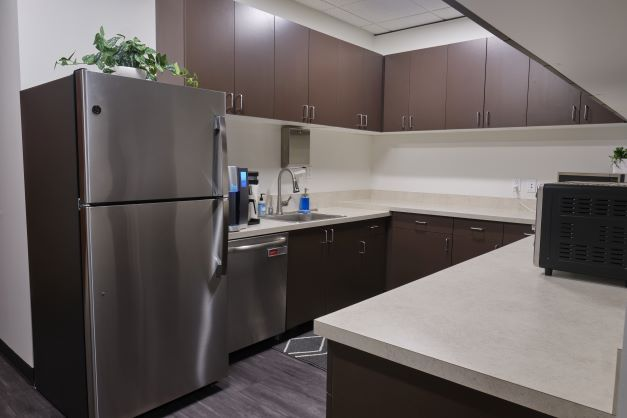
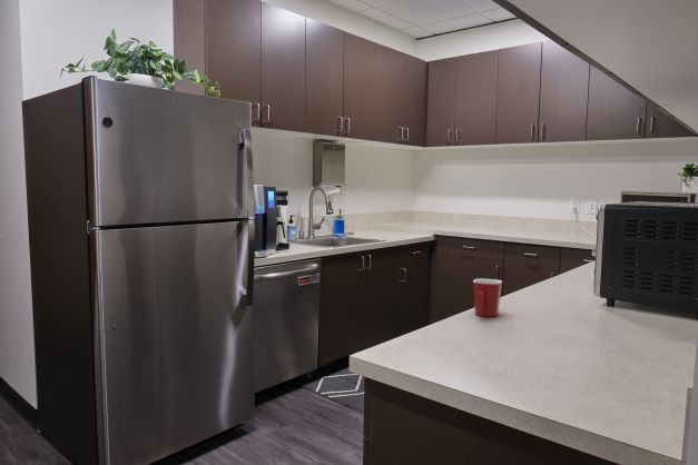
+ mug [472,278,503,317]
